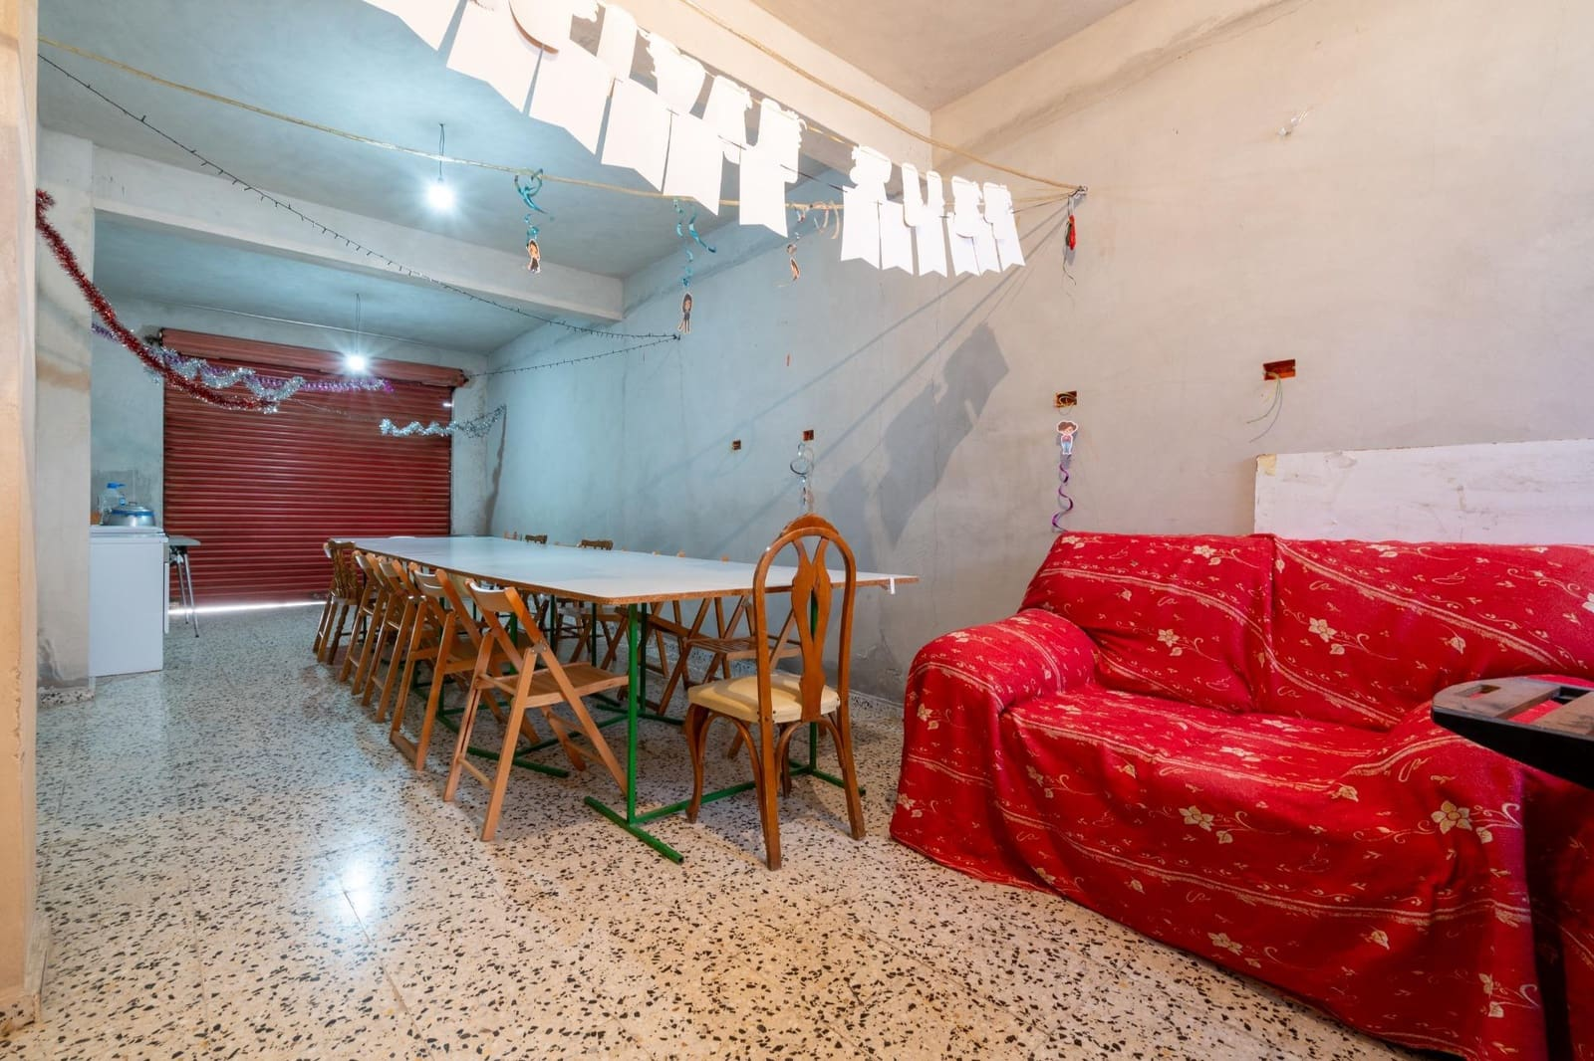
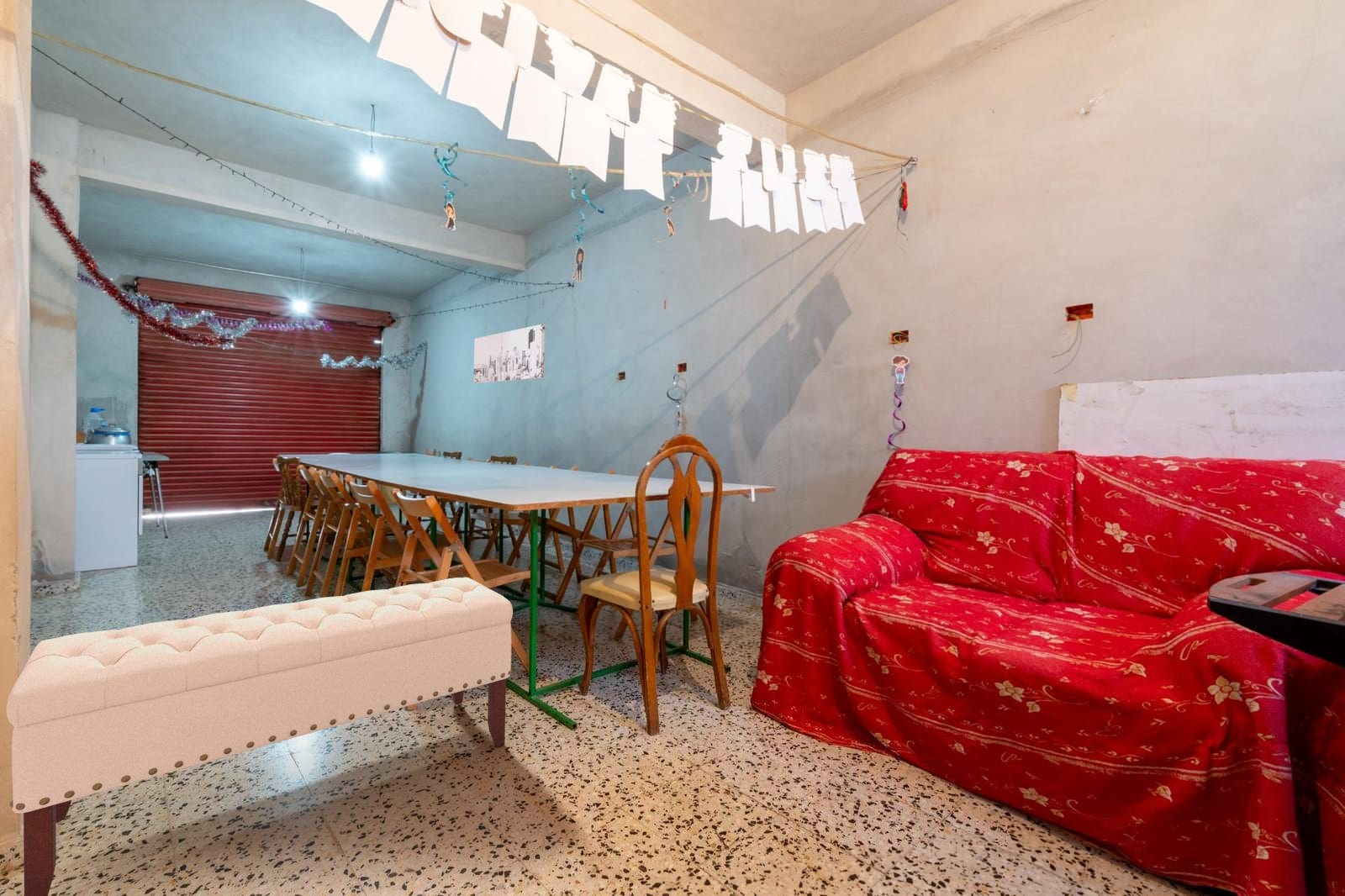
+ wall art [472,324,546,384]
+ bench [6,577,514,896]
